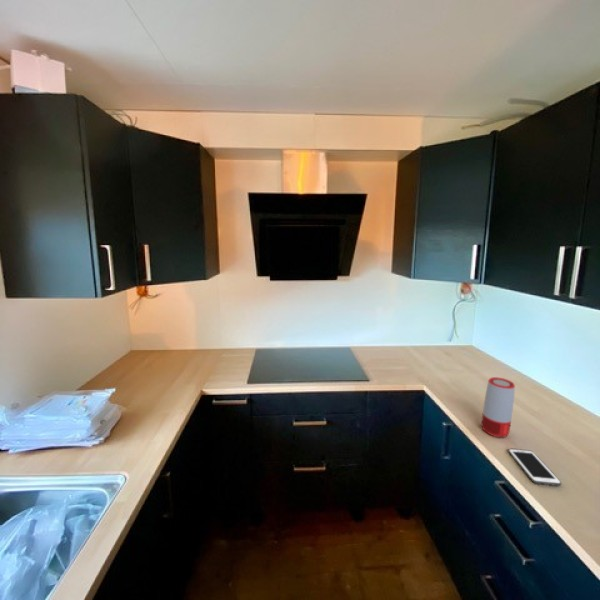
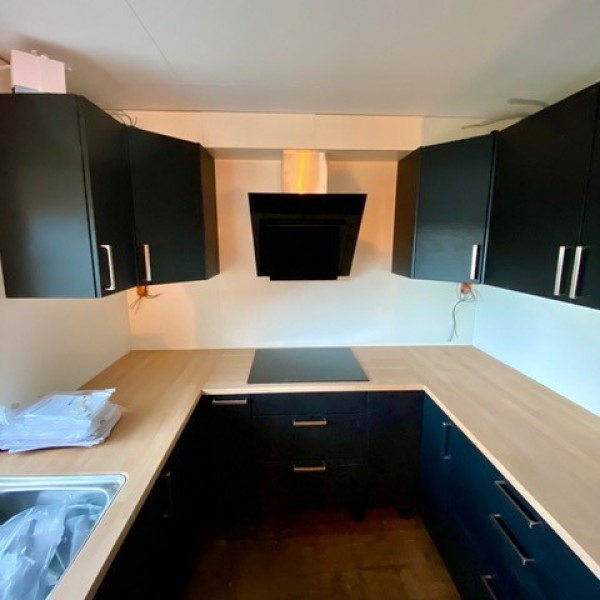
- speaker [480,376,516,438]
- cell phone [507,448,562,487]
